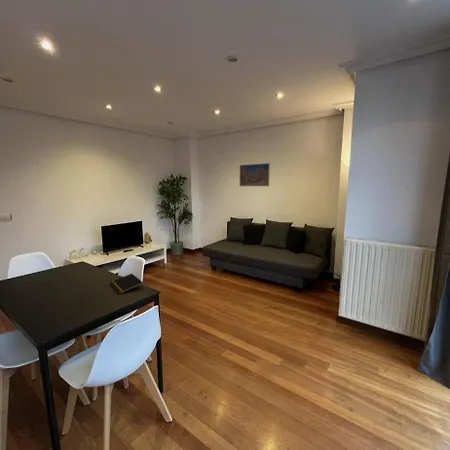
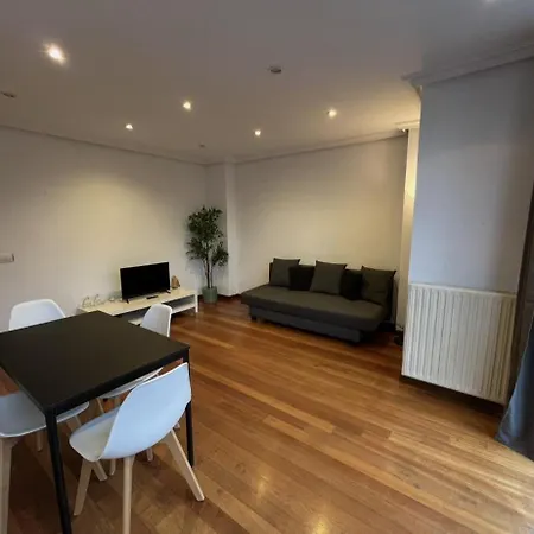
- notepad [109,273,144,295]
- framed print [239,162,271,187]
